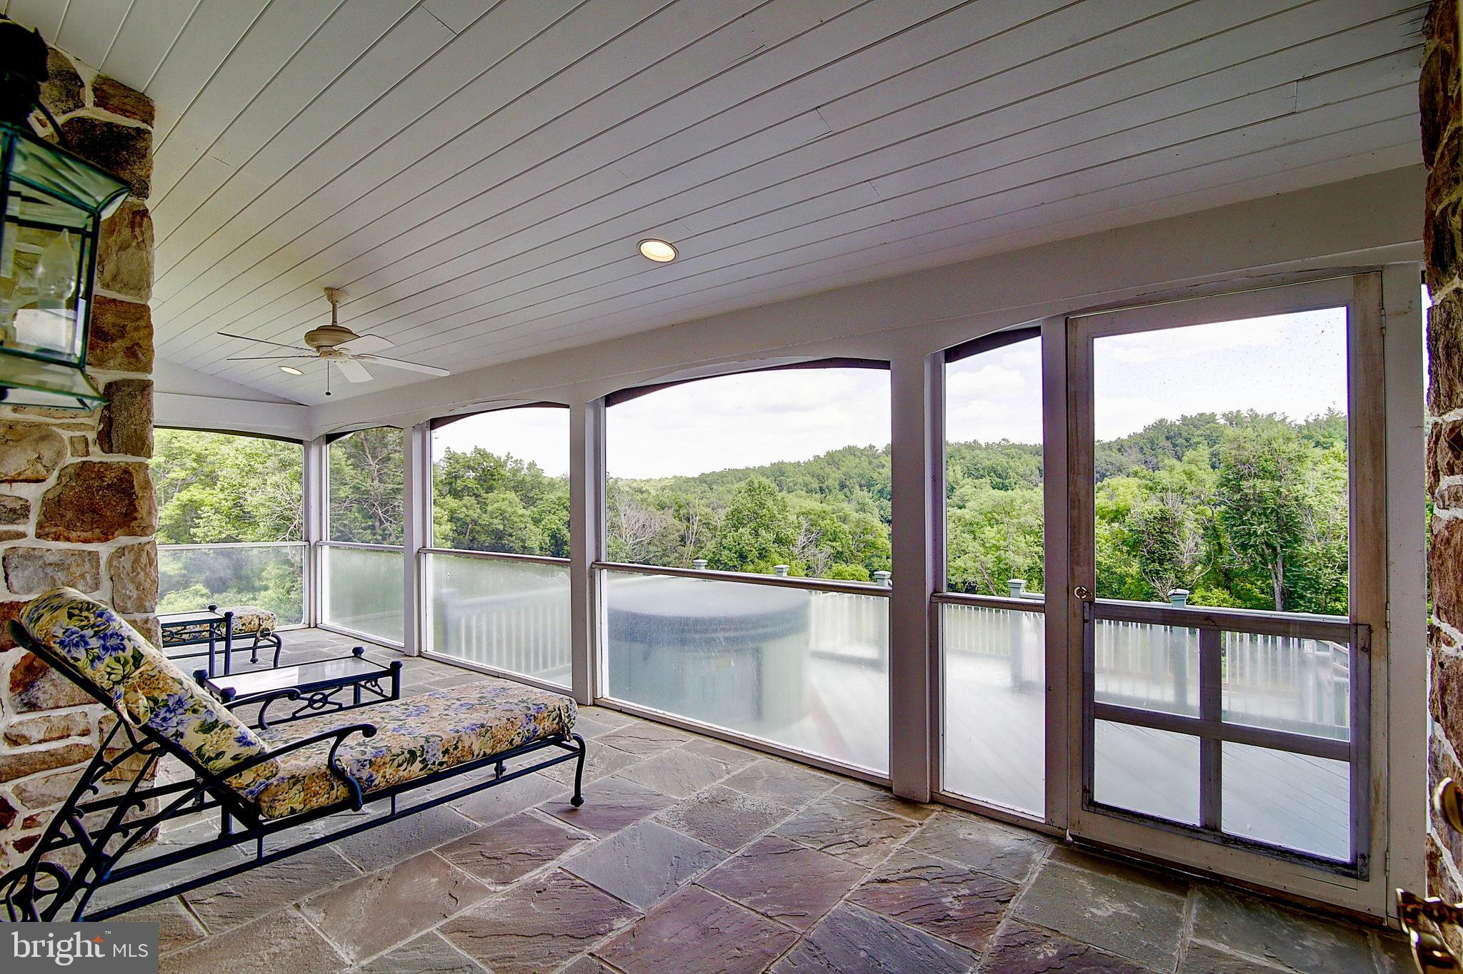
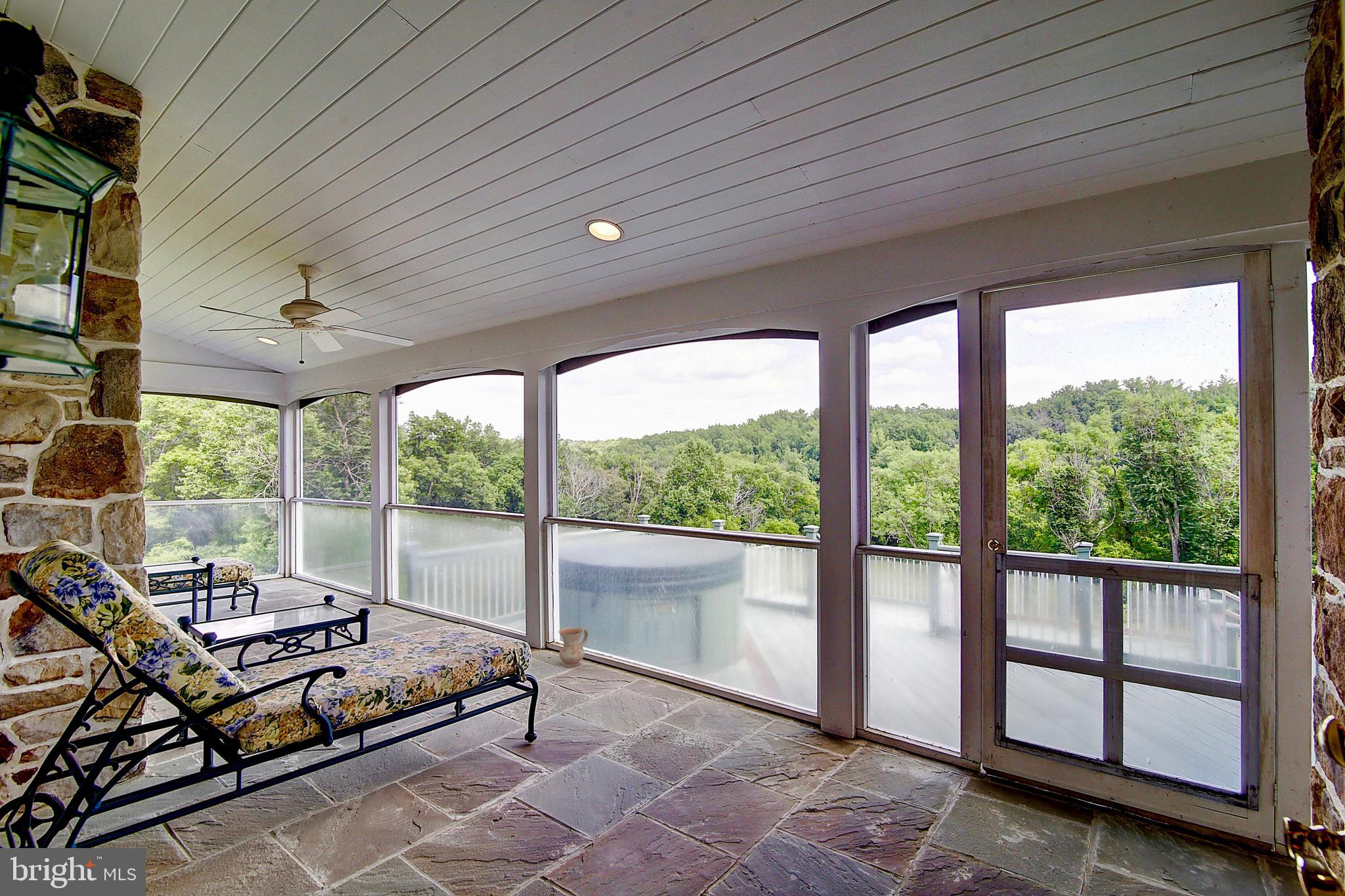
+ ceramic jug [558,626,589,668]
